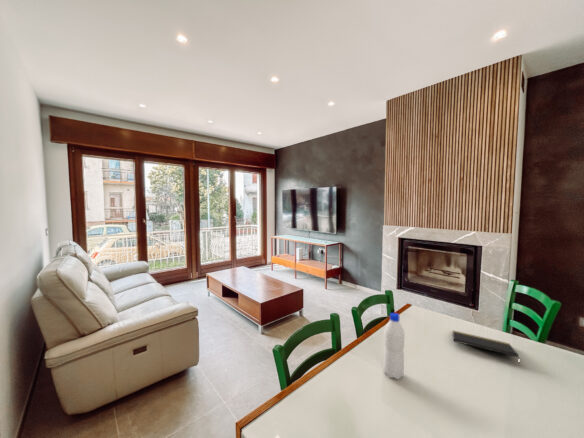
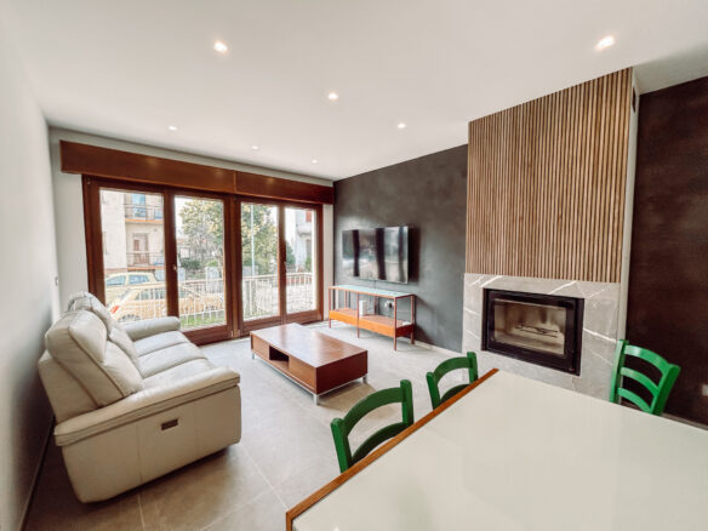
- notepad [452,330,521,366]
- water bottle [383,312,405,381]
